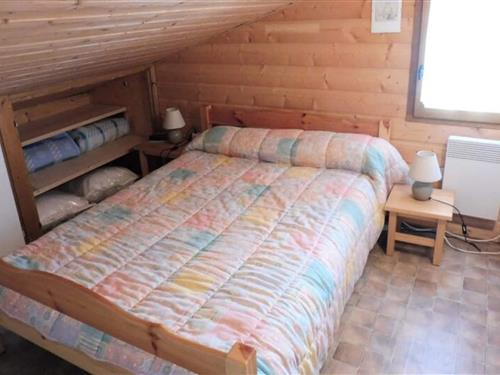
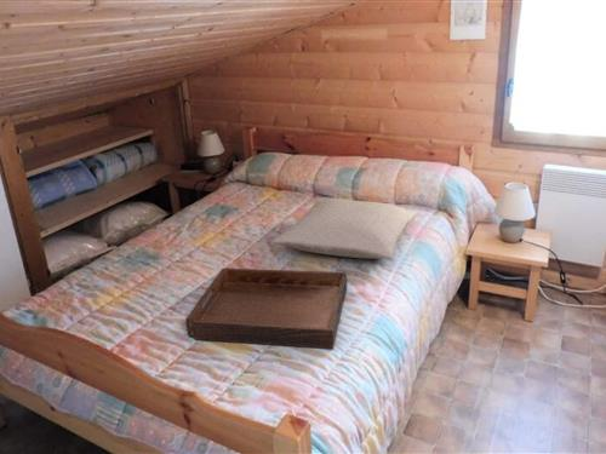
+ pillow [271,197,418,260]
+ serving tray [184,268,348,350]
